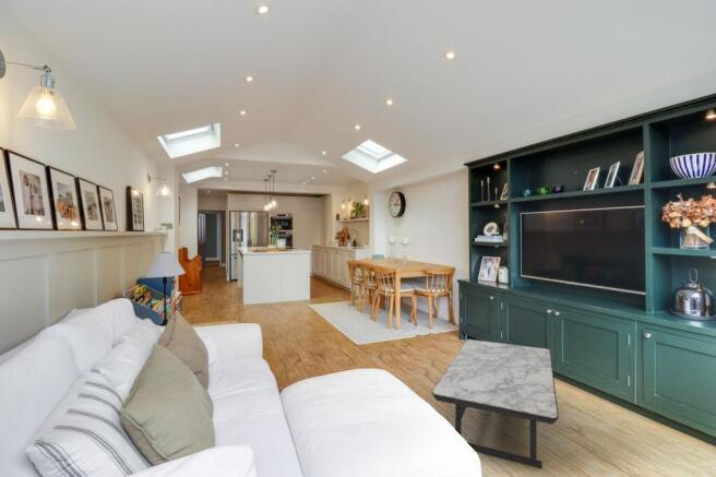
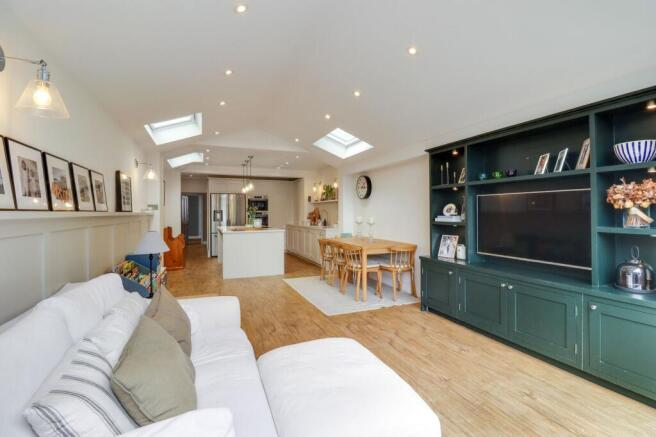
- coffee table [431,338,560,469]
